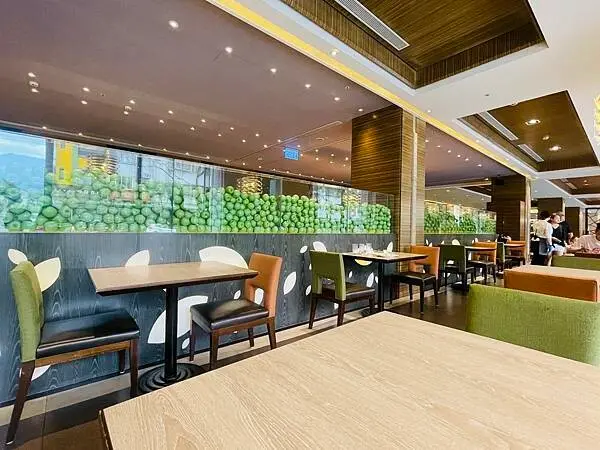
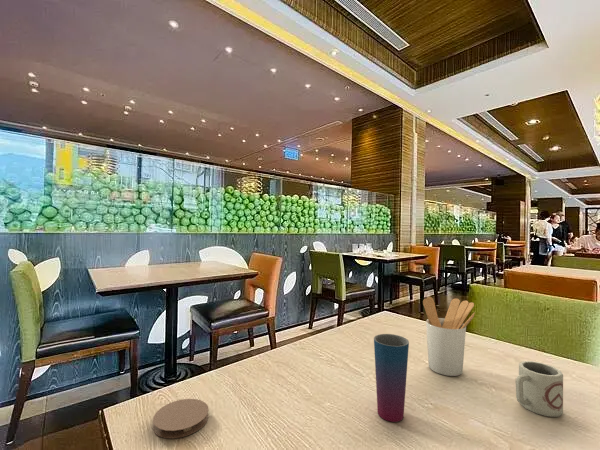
+ cup [373,333,410,423]
+ cup [514,360,564,418]
+ coaster [152,398,210,439]
+ utensil holder [422,296,476,377]
